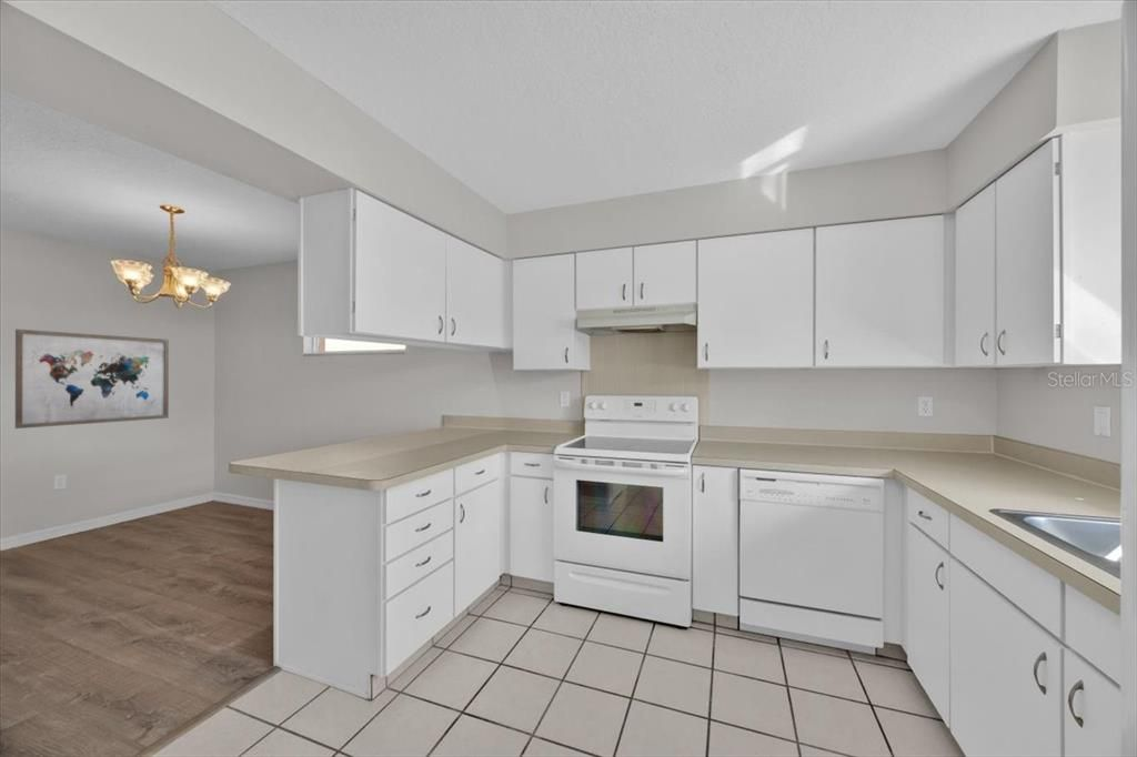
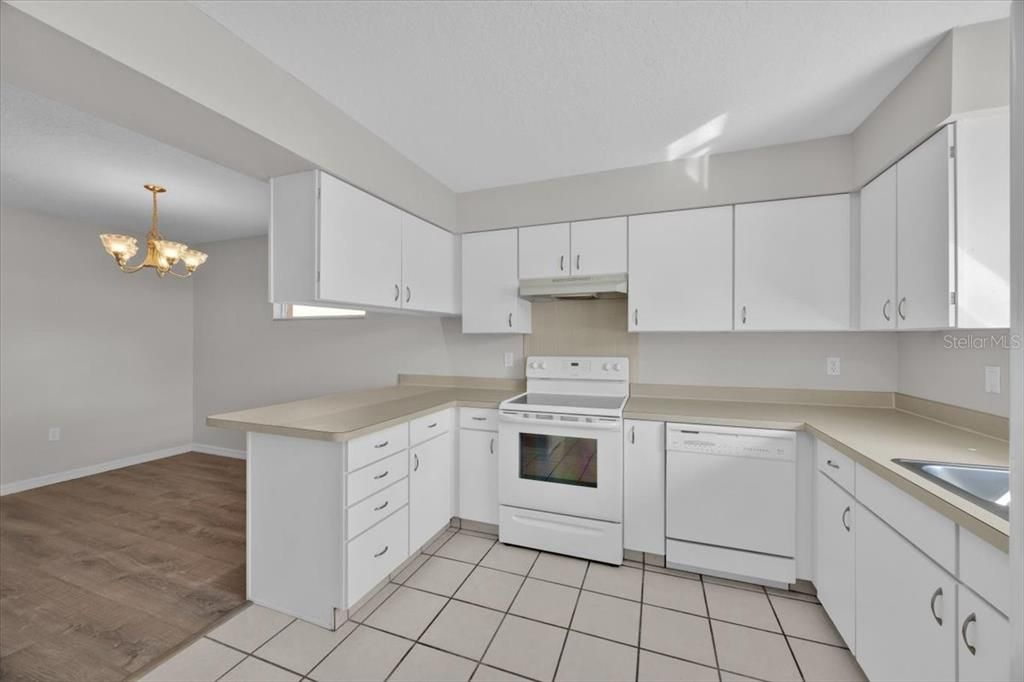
- wall art [14,329,170,430]
